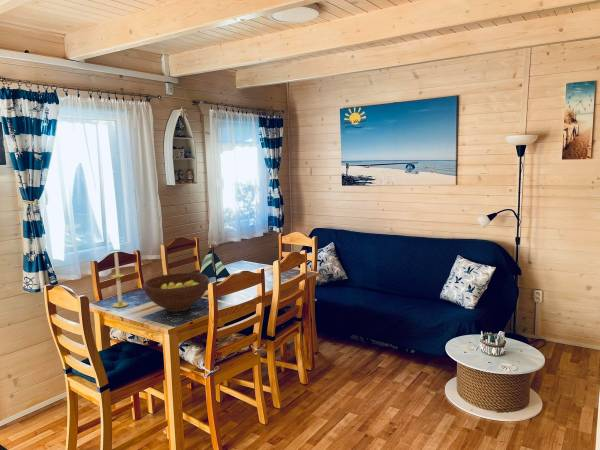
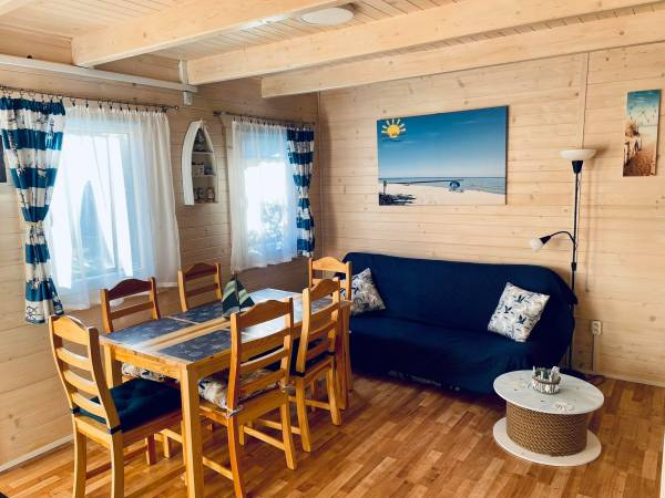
- candle [110,250,129,308]
- fruit bowl [142,272,210,313]
